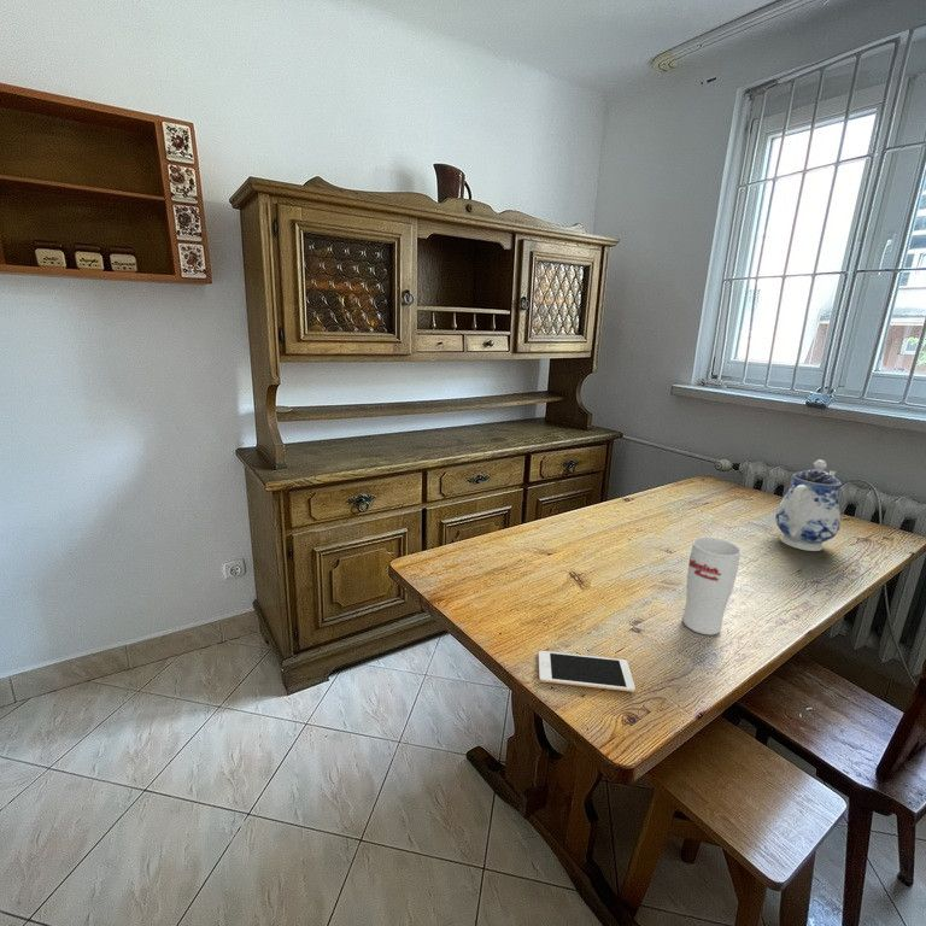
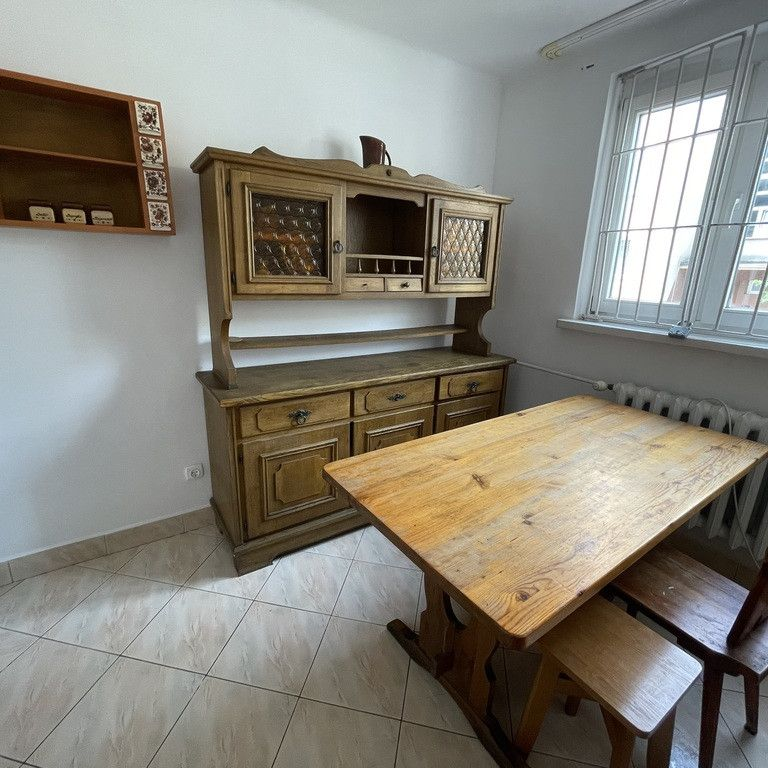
- cell phone [538,650,637,693]
- cup [681,537,743,635]
- teapot [774,458,843,552]
